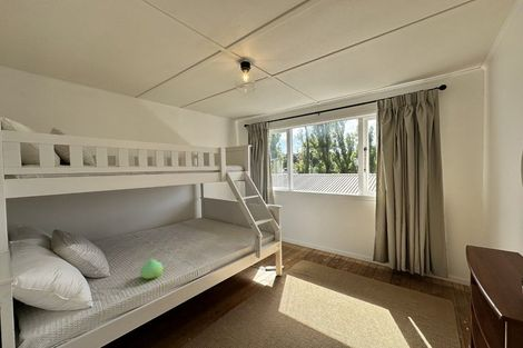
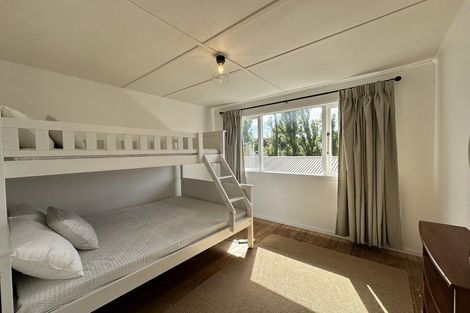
- plush toy [139,258,164,280]
